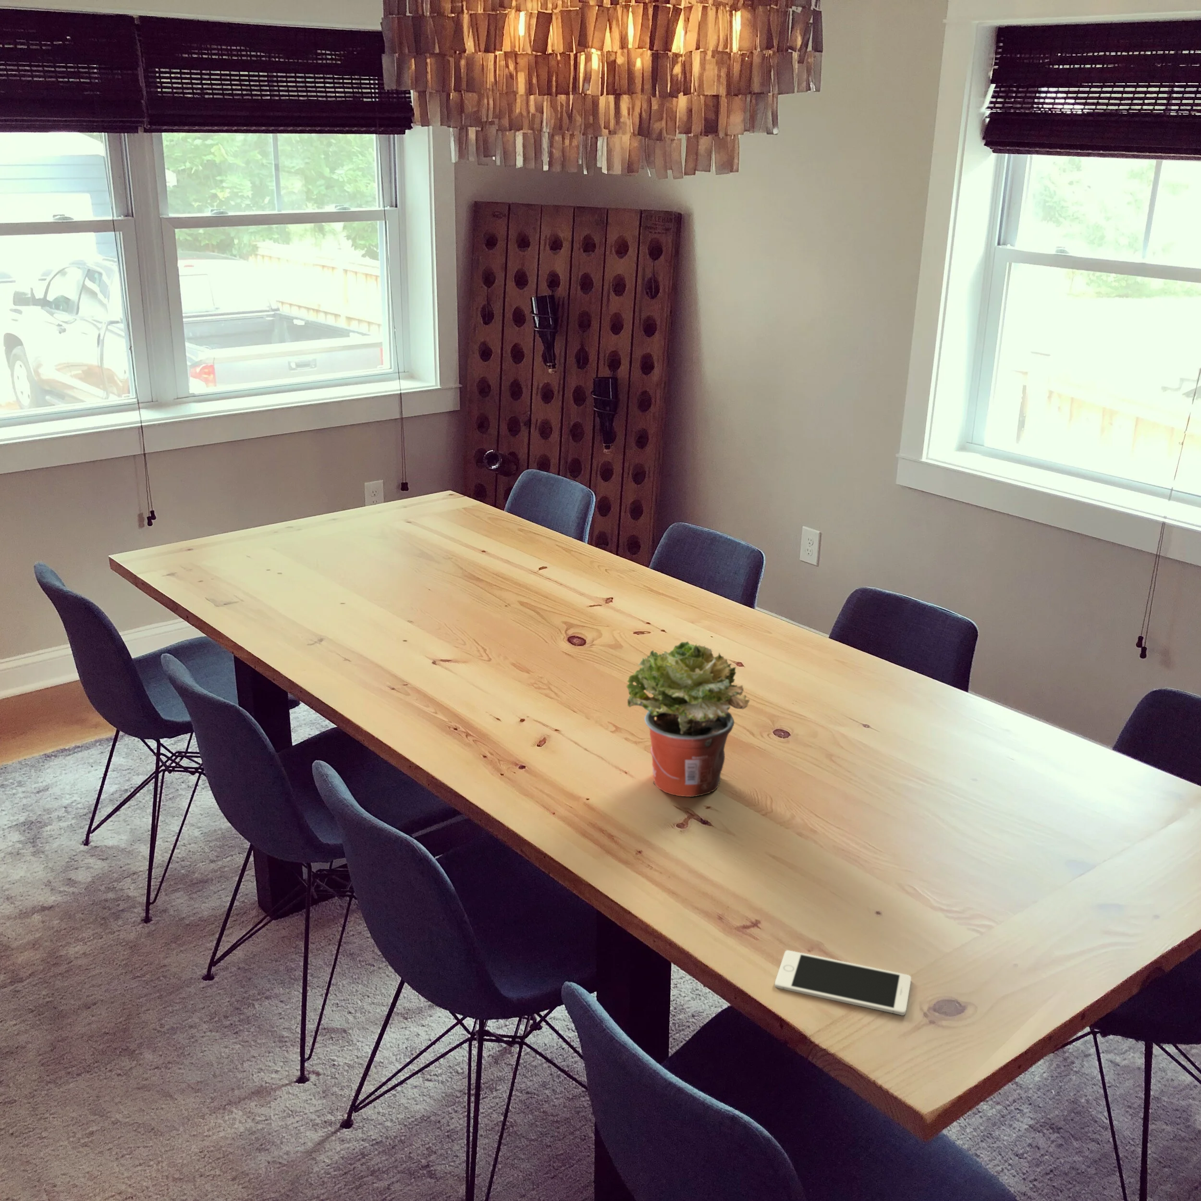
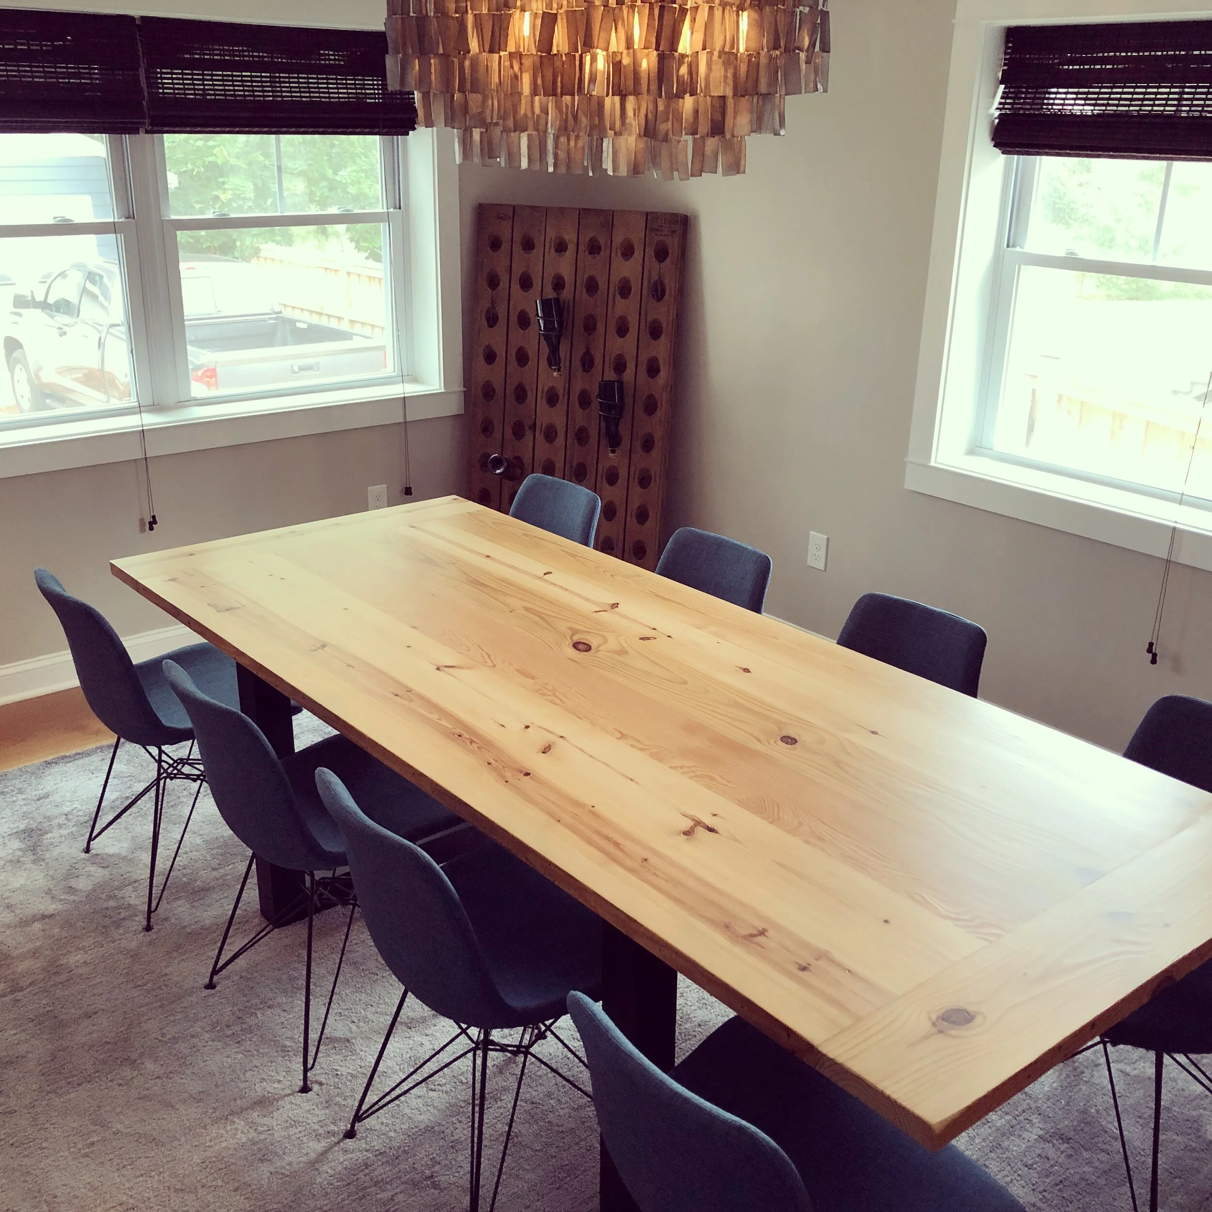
- potted plant [626,640,750,797]
- cell phone [774,950,912,1016]
